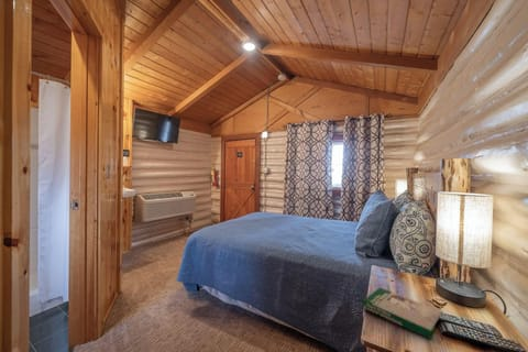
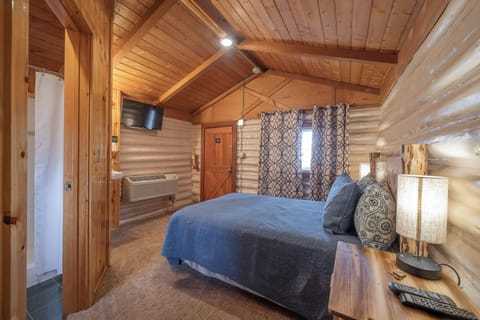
- book [362,286,443,340]
